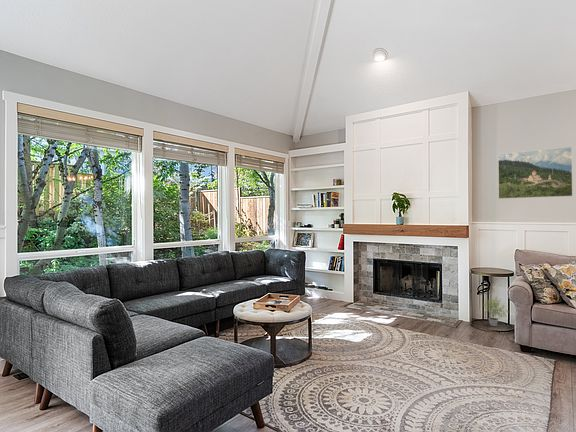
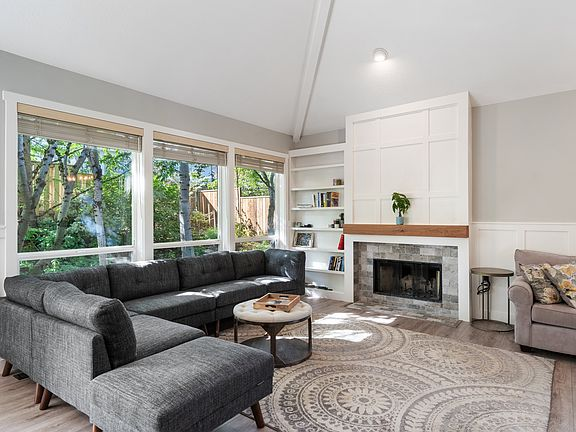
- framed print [497,146,574,200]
- potted plant [483,295,508,327]
